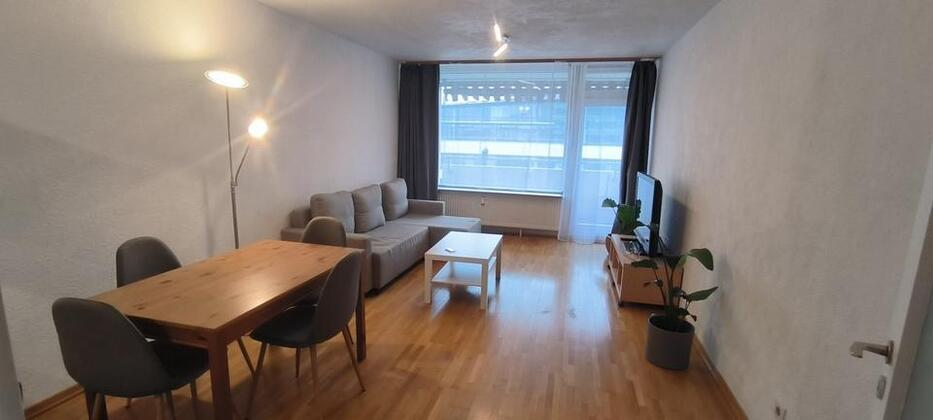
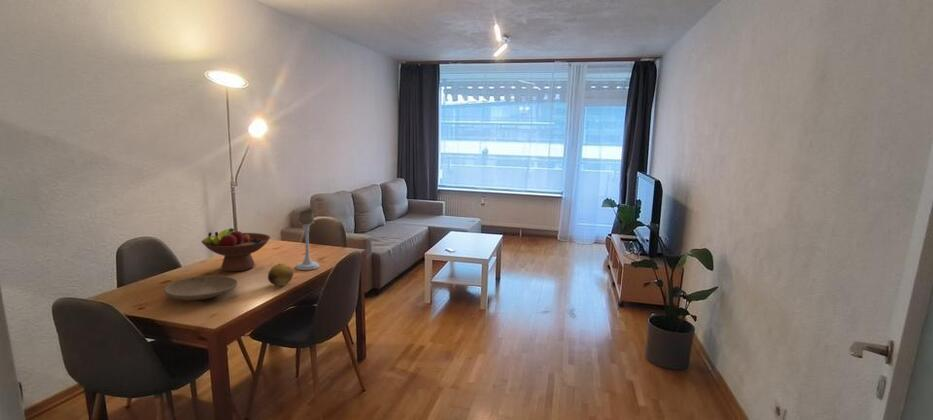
+ fruit [267,263,294,287]
+ plate [163,275,239,301]
+ fruit bowl [200,227,271,272]
+ candle holder [294,210,320,271]
